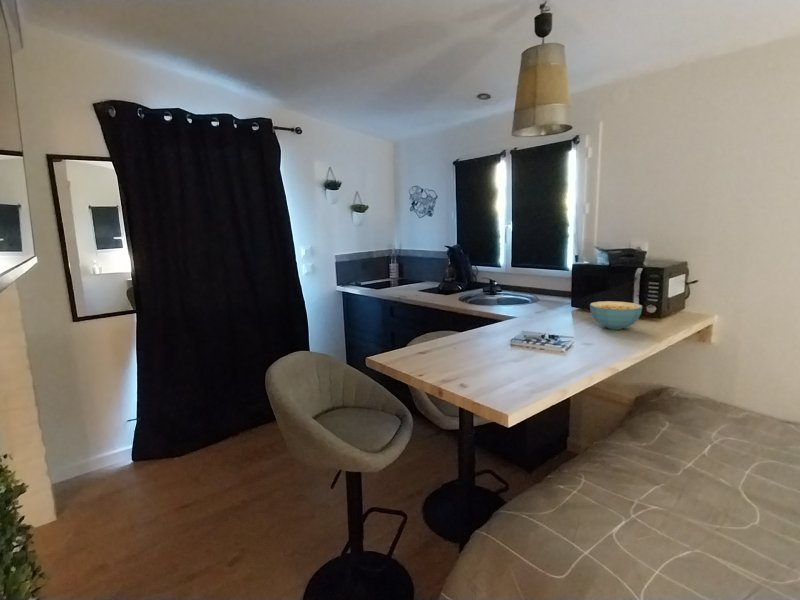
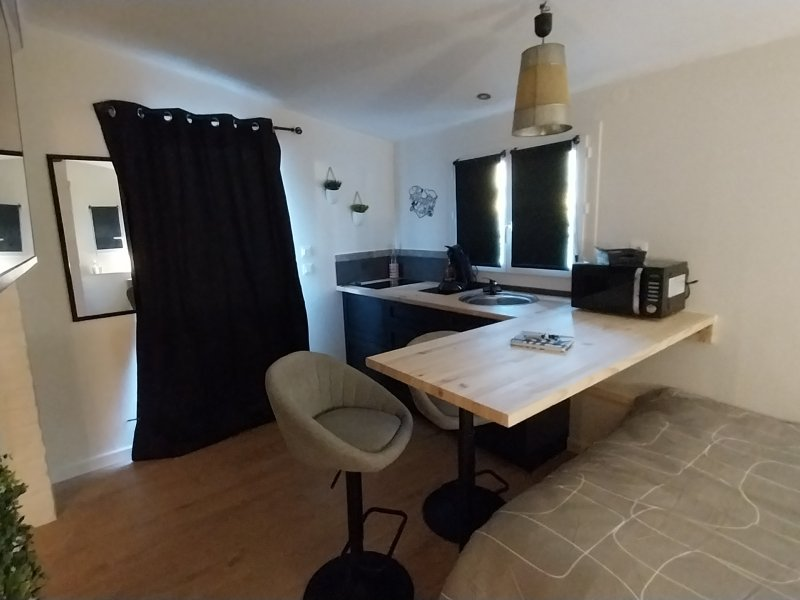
- cereal bowl [589,300,643,331]
